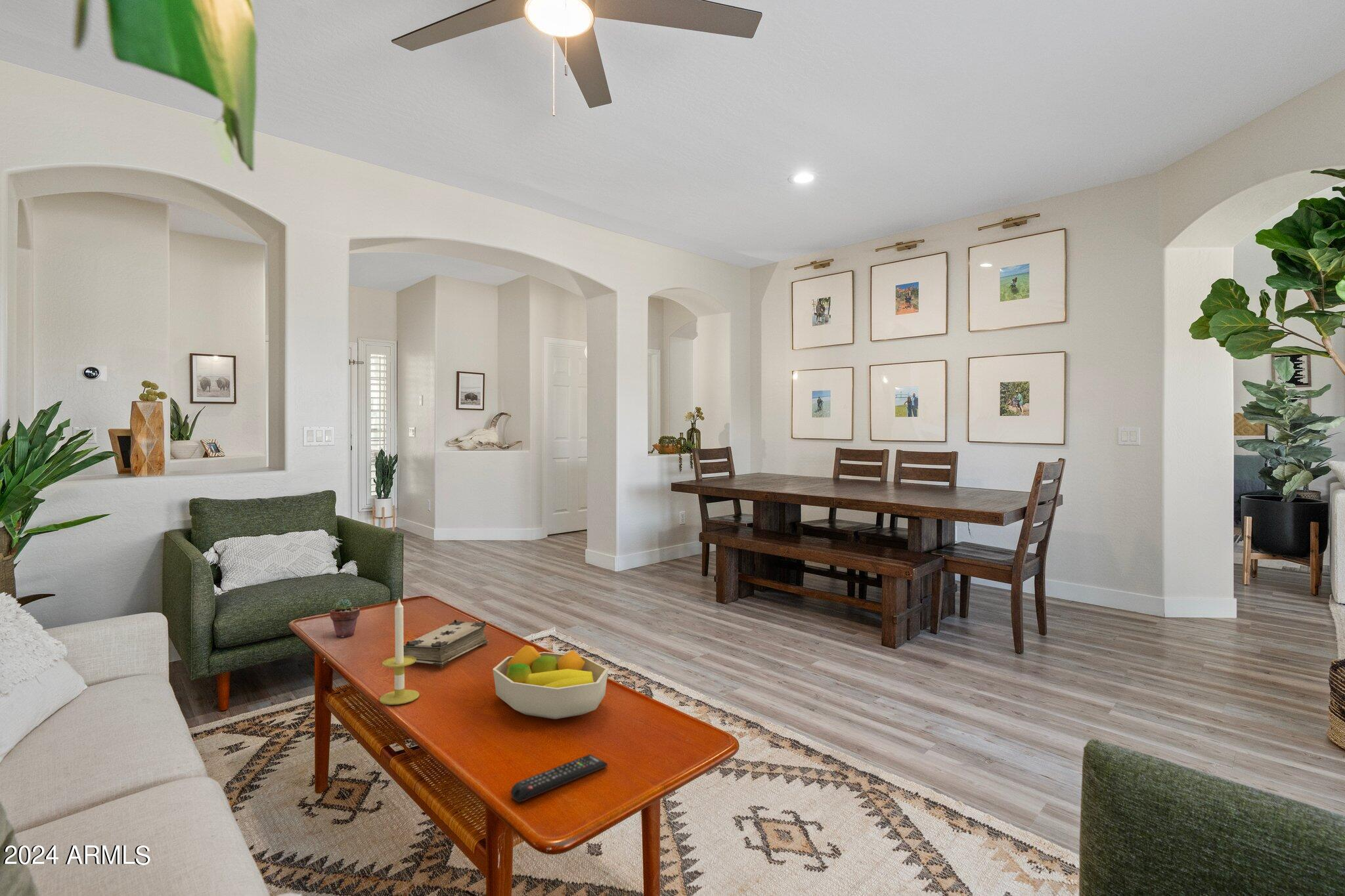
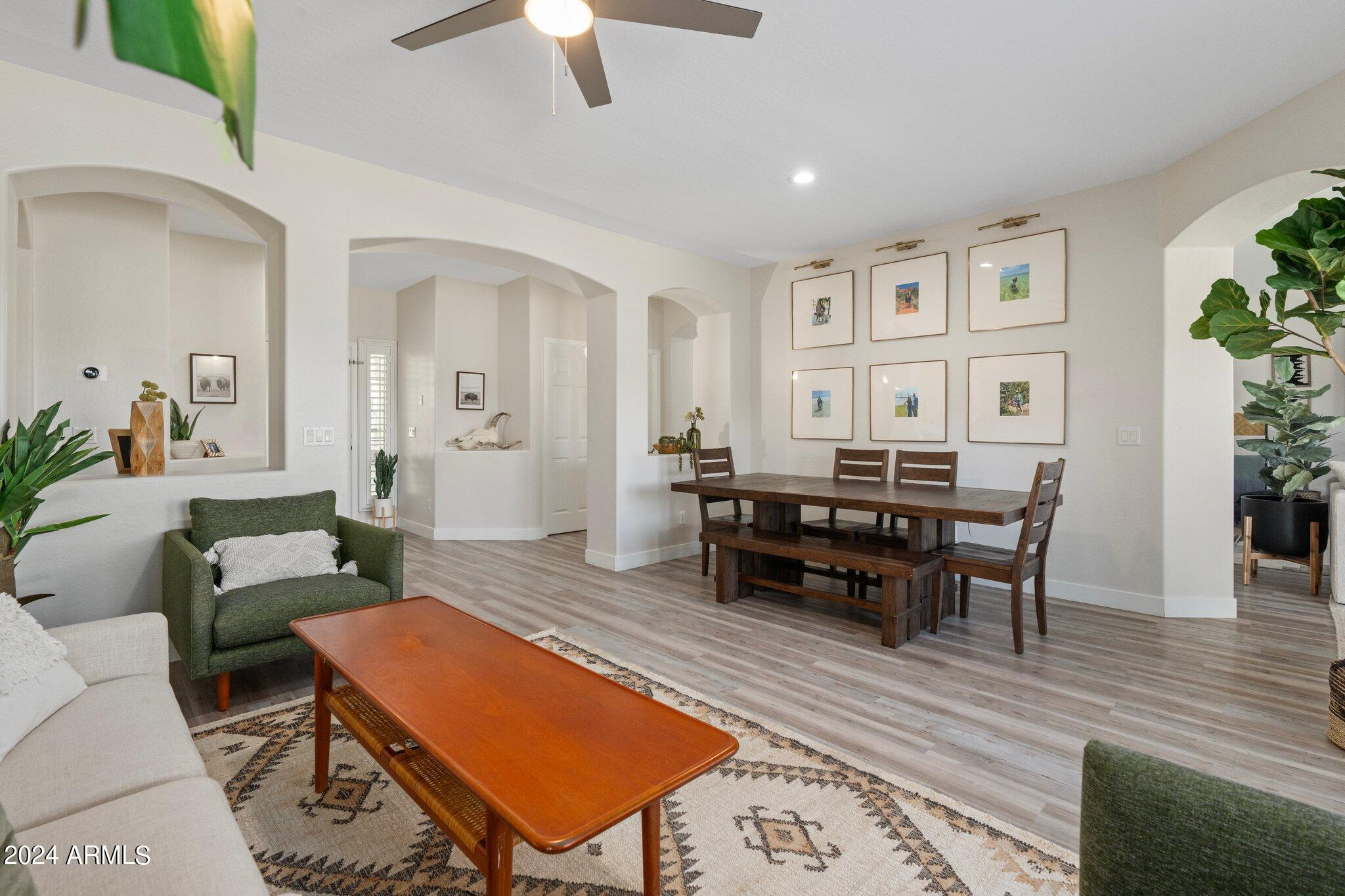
- book [403,619,489,668]
- potted succulent [330,599,361,638]
- remote control [510,754,608,803]
- fruit bowl [492,645,609,720]
- candle [379,597,420,706]
